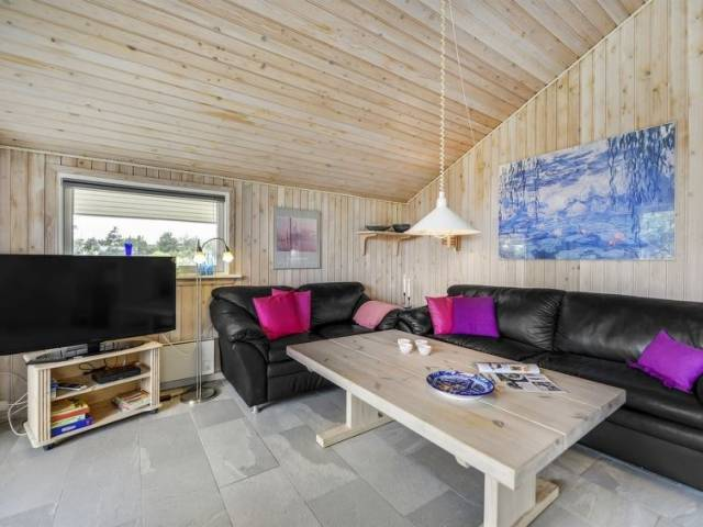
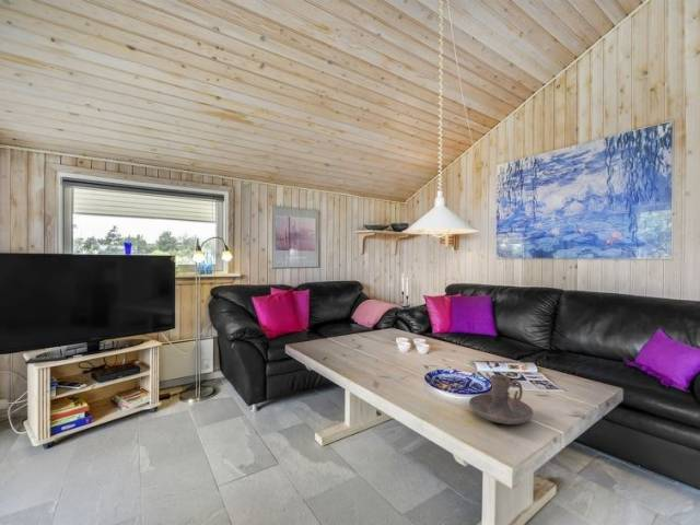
+ candle holder [468,374,534,425]
